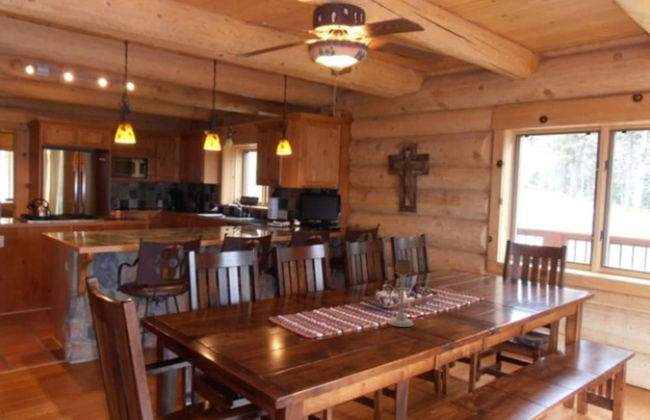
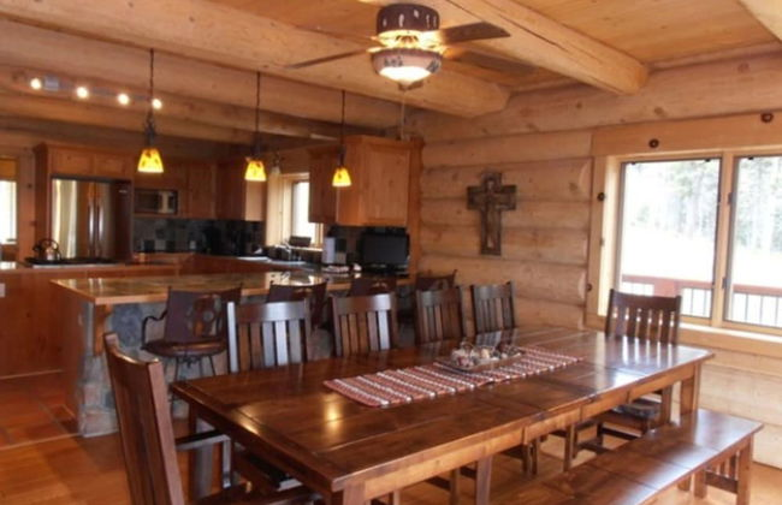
- candle holder [387,259,415,328]
